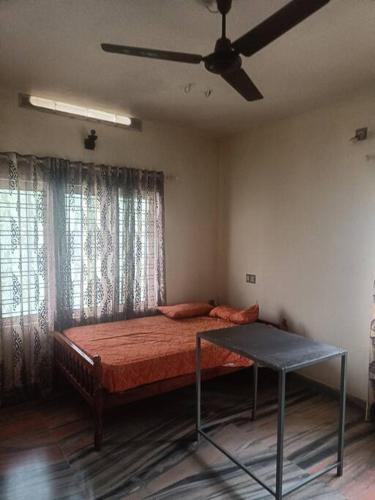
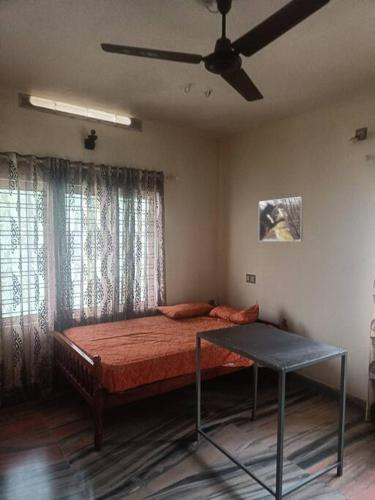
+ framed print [258,196,304,242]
